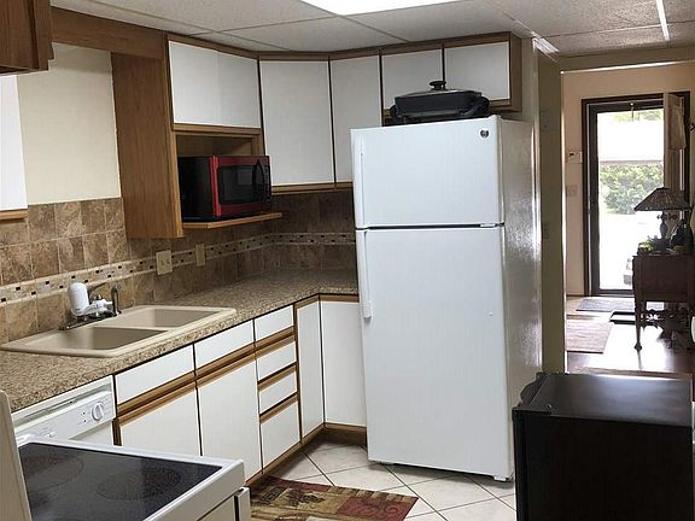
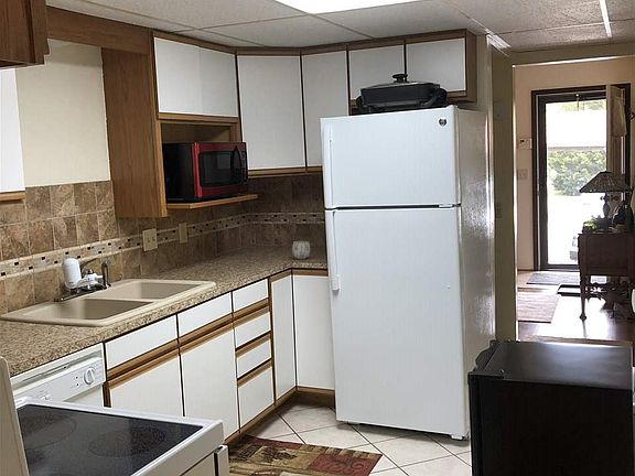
+ mug [291,240,311,260]
